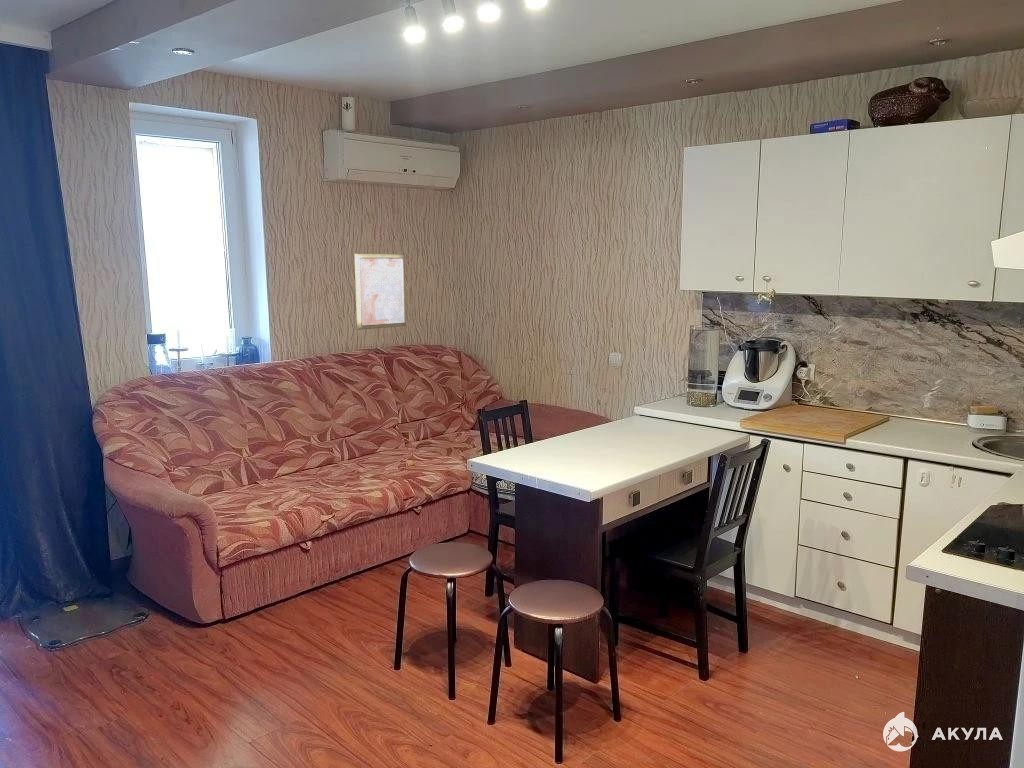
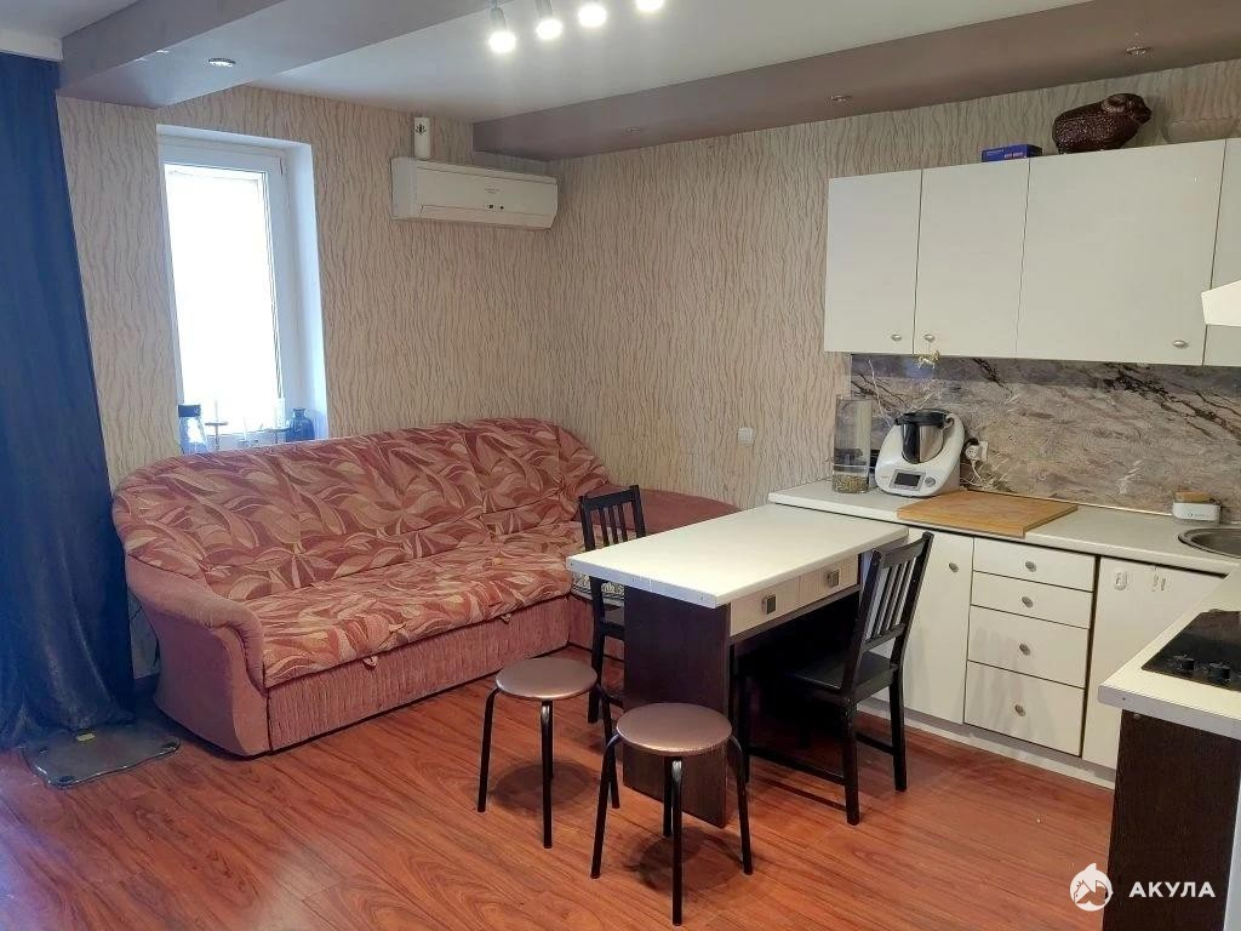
- wall art [353,253,407,331]
